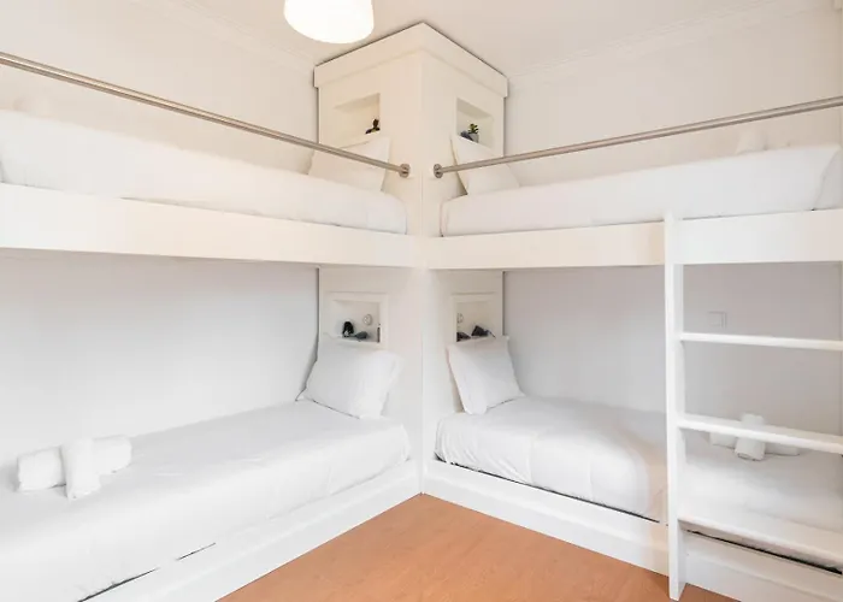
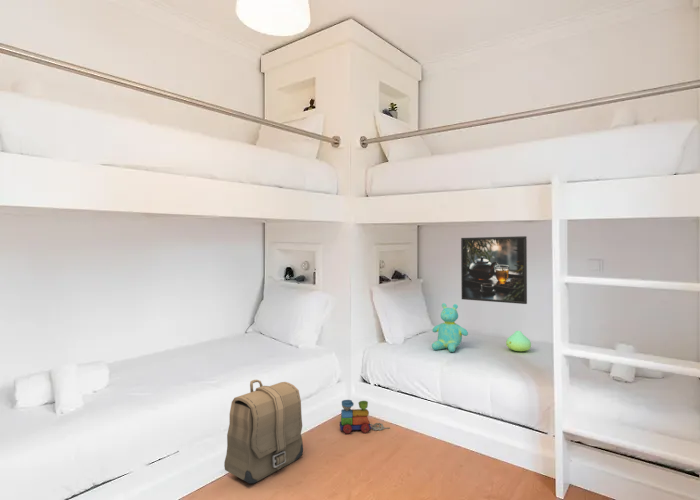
+ teddy bear [431,302,469,353]
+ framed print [460,235,528,305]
+ plush toy [505,330,532,352]
+ toy train [339,399,391,435]
+ backpack [223,379,304,484]
